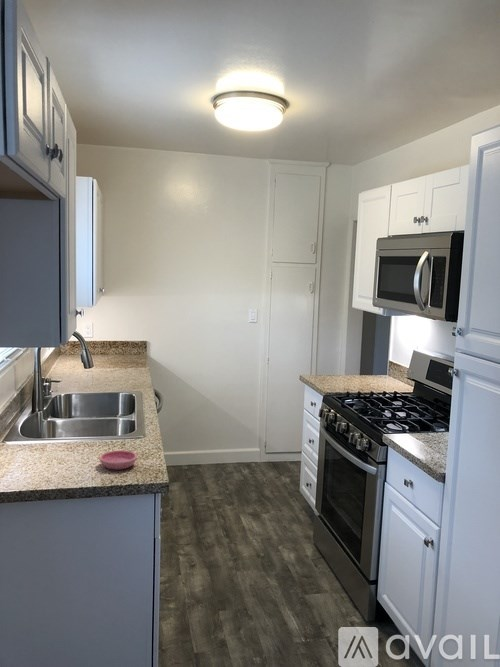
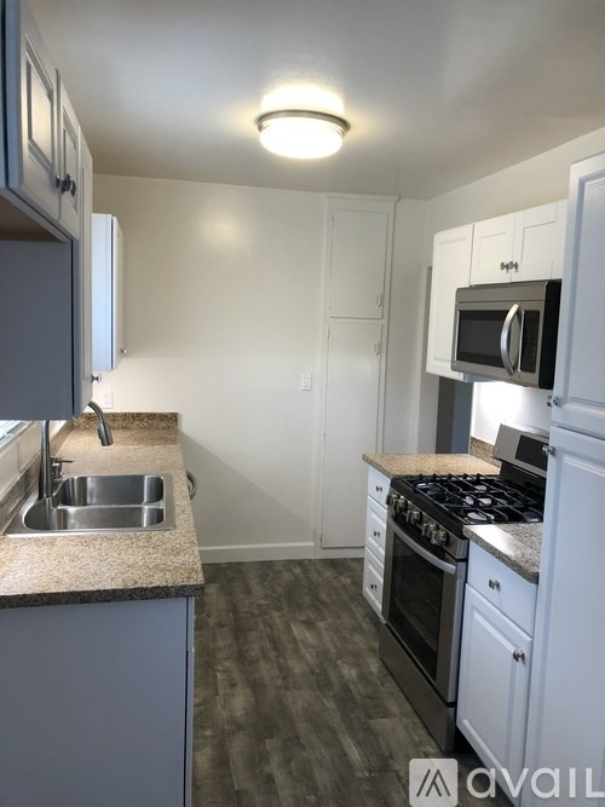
- saucer [99,450,138,471]
